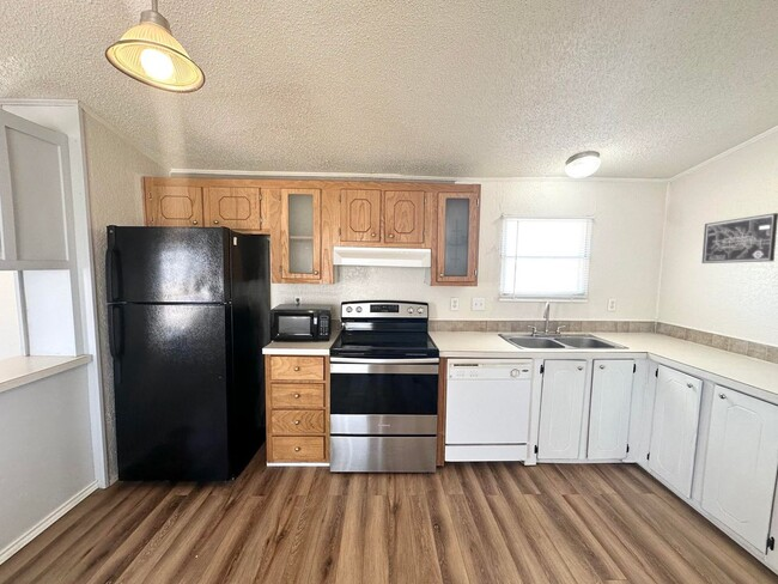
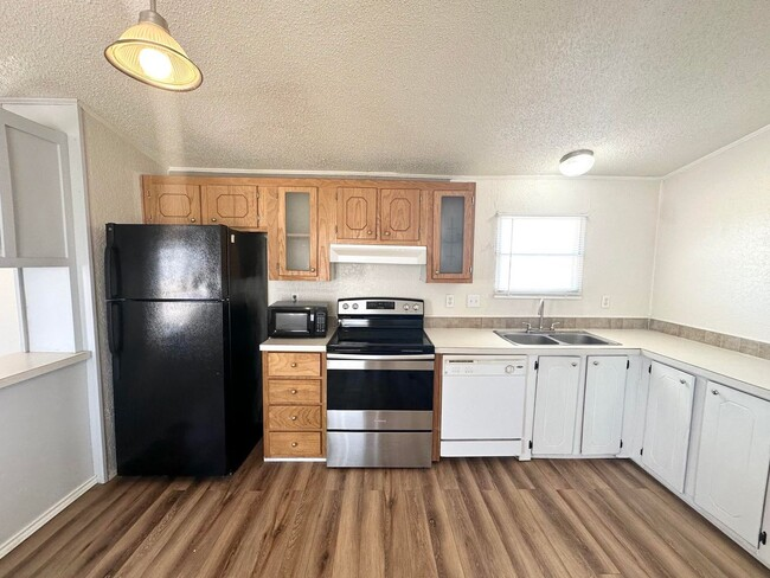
- wall art [701,212,778,264]
